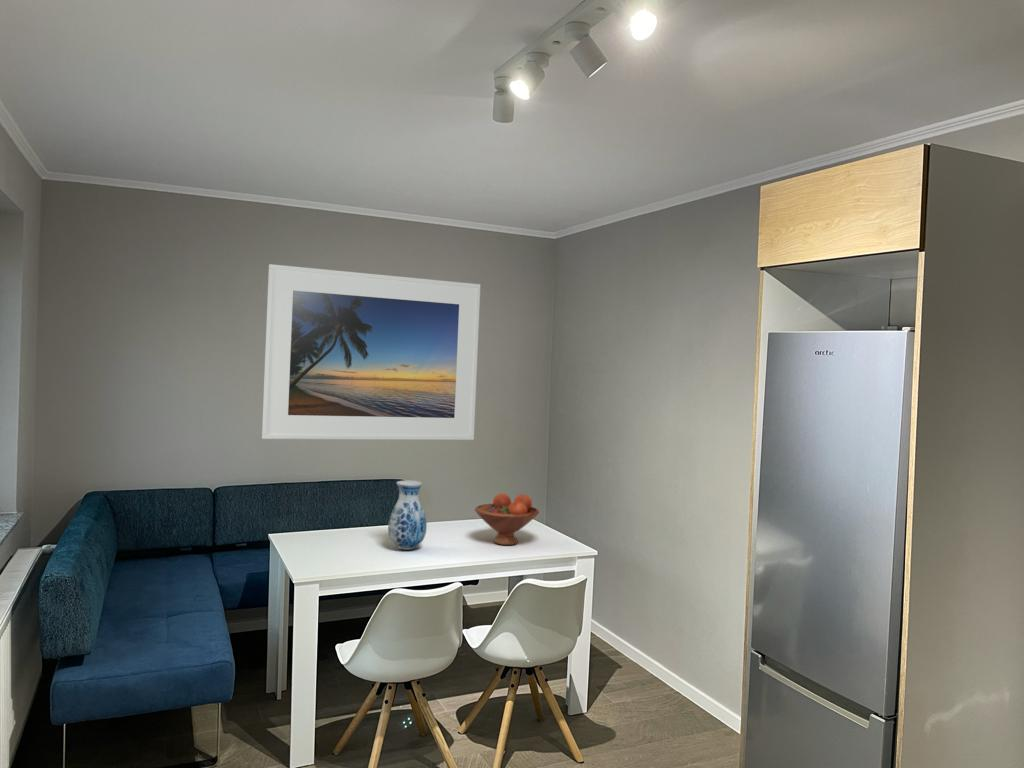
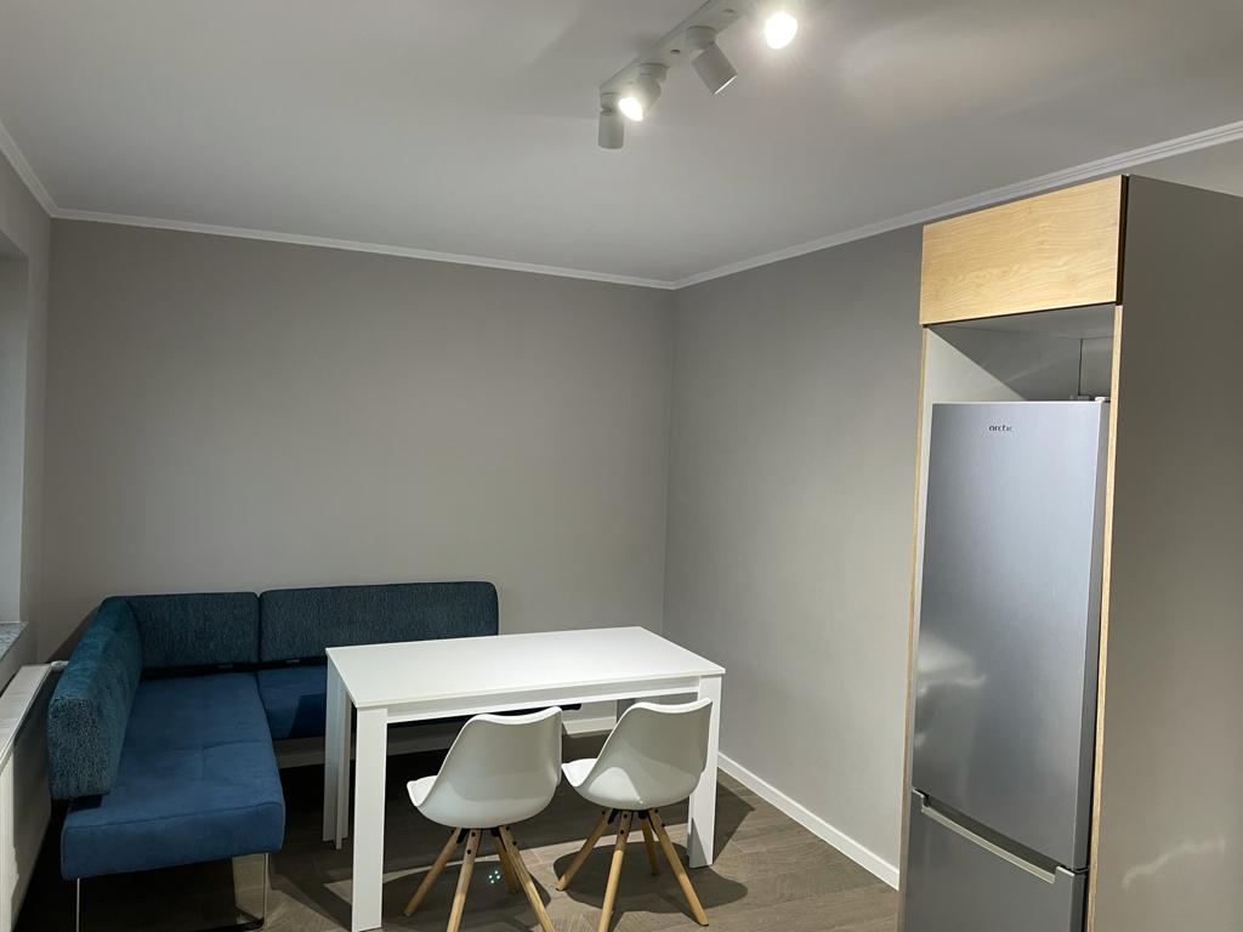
- fruit bowl [474,492,540,546]
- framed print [261,263,481,441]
- vase [387,479,428,551]
